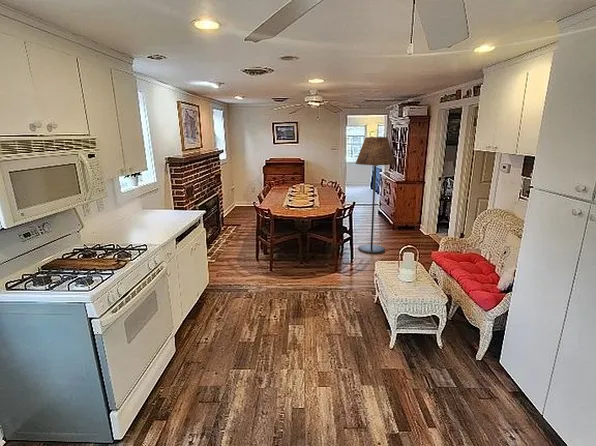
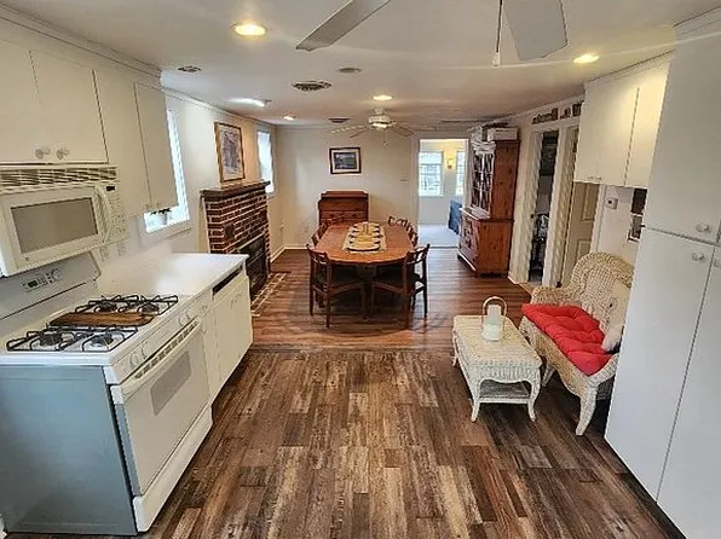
- floor lamp [355,136,396,255]
